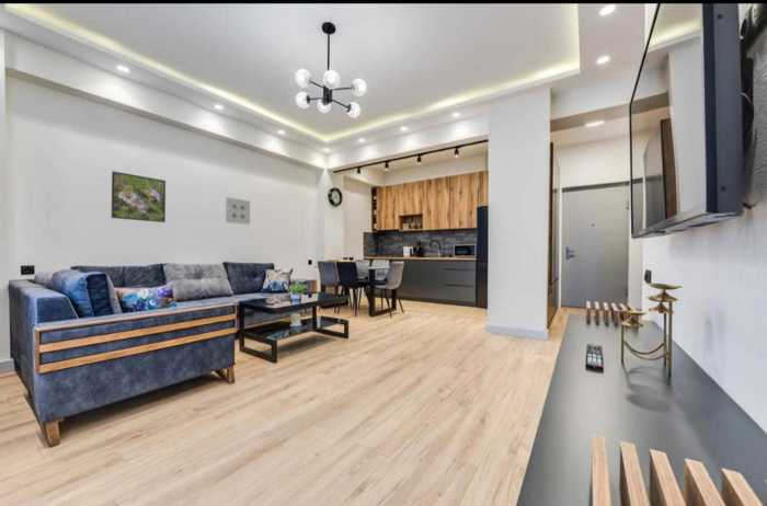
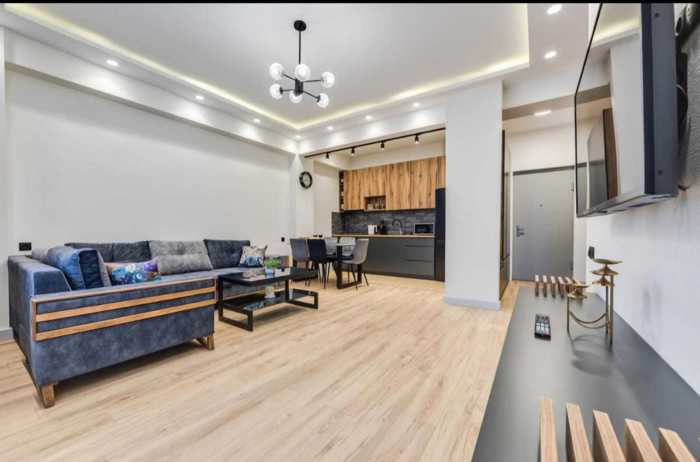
- wall art [225,196,251,226]
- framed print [111,170,167,223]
